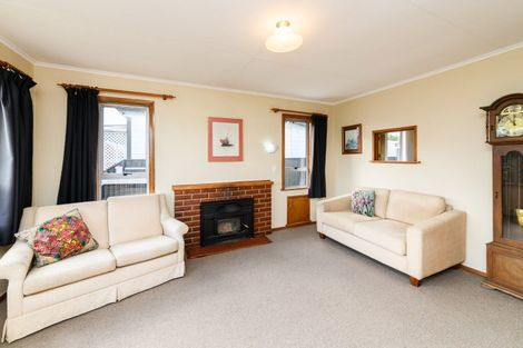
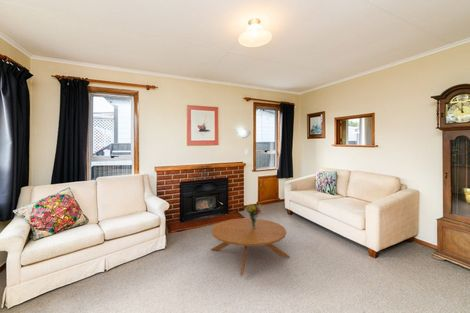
+ coffee table [209,217,291,276]
+ bouquet [244,203,264,228]
